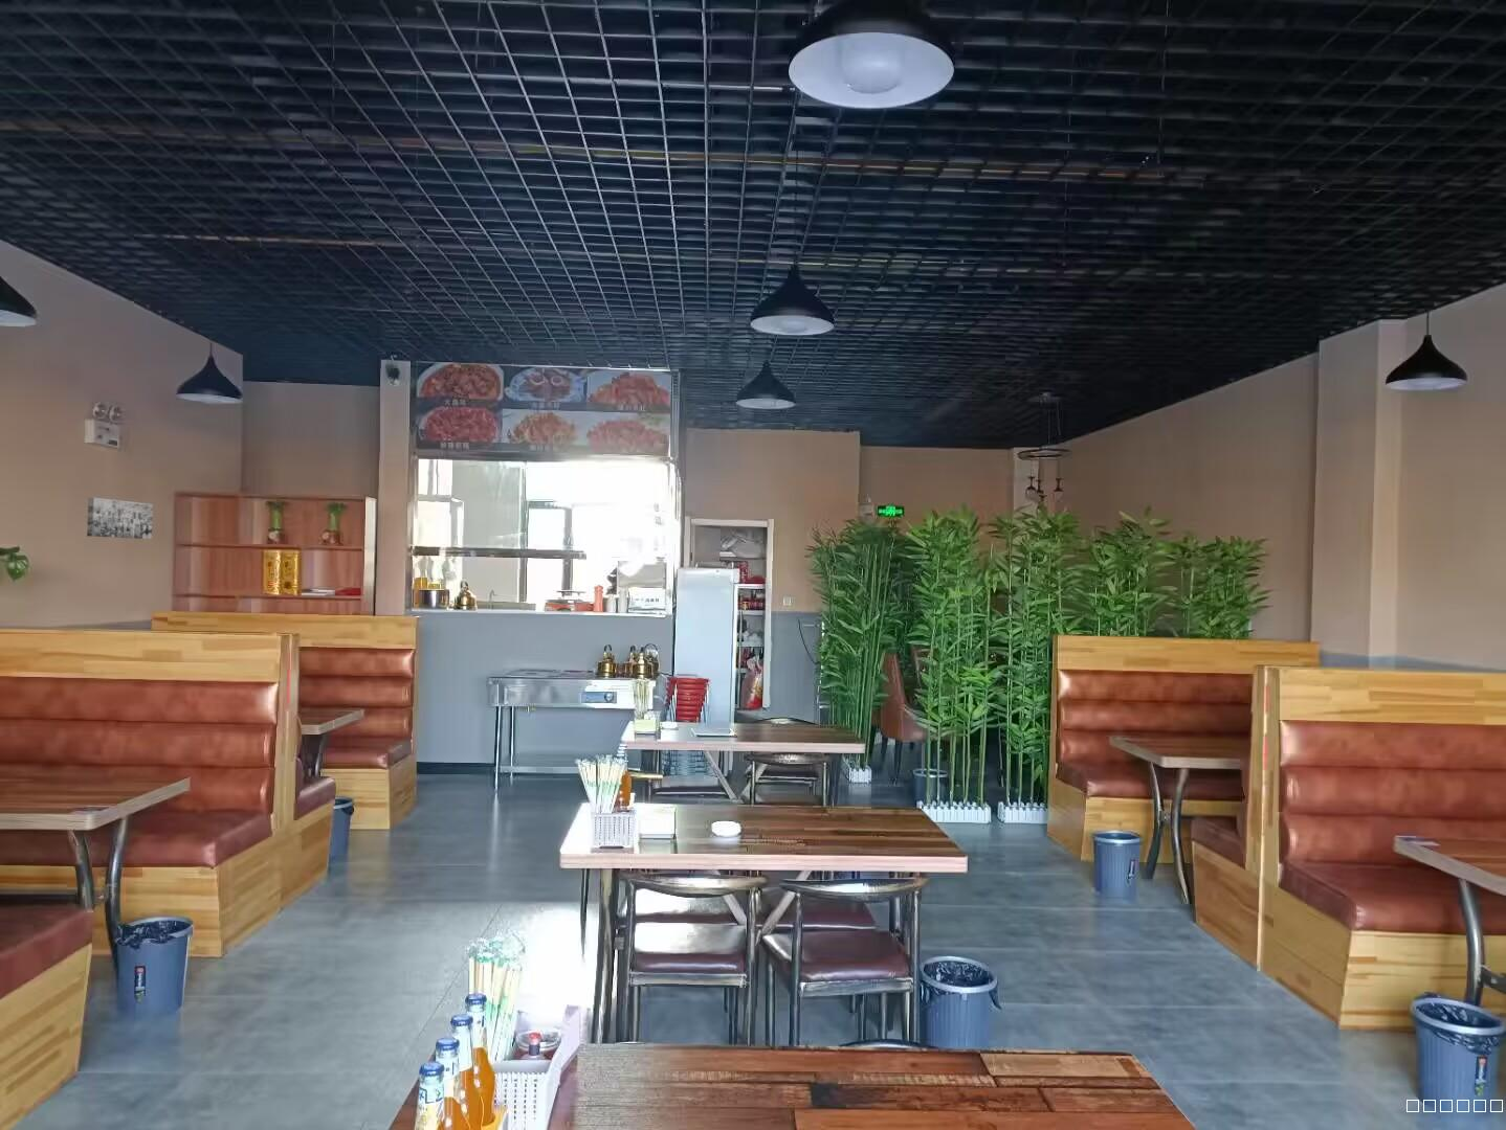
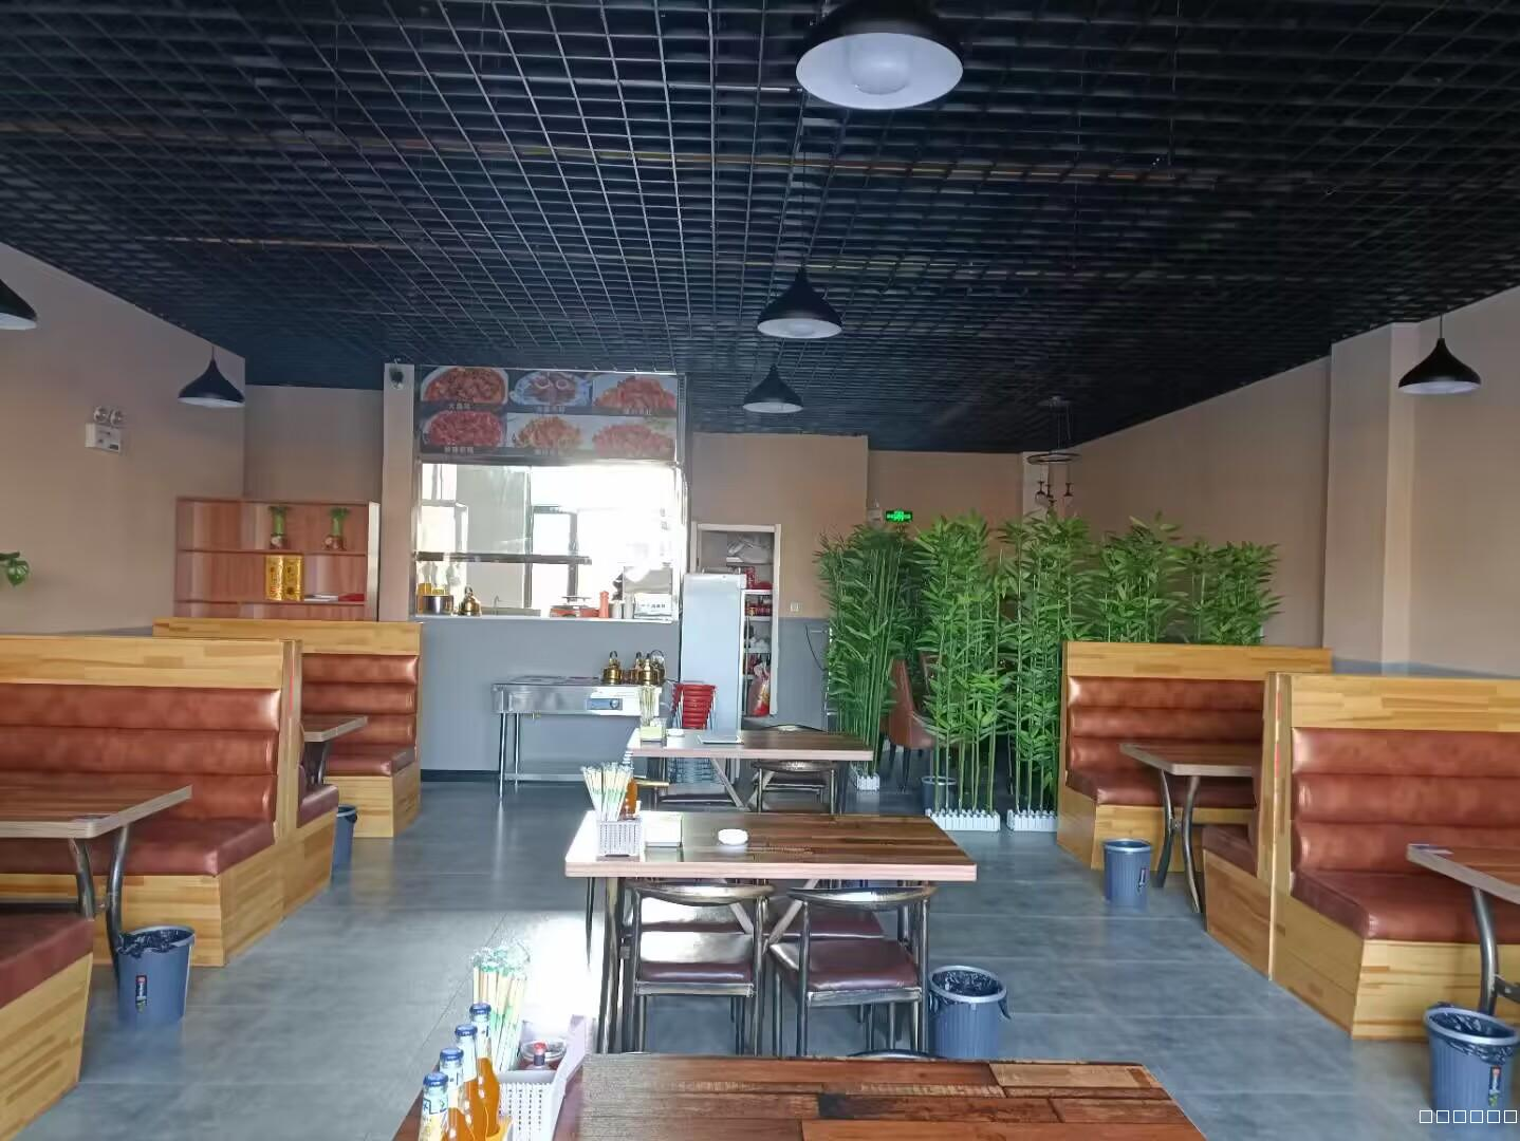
- wall art [86,496,154,540]
